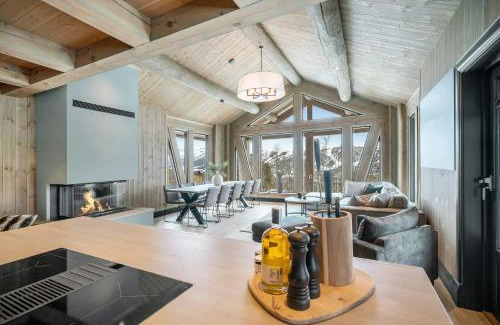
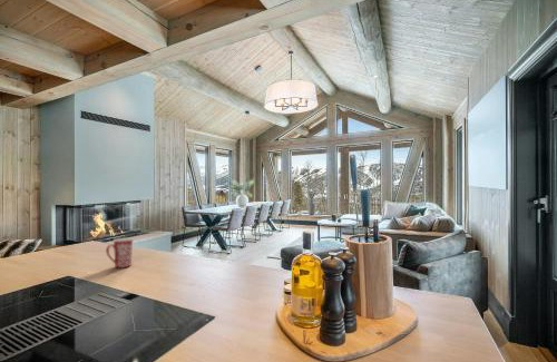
+ mug [105,237,134,268]
